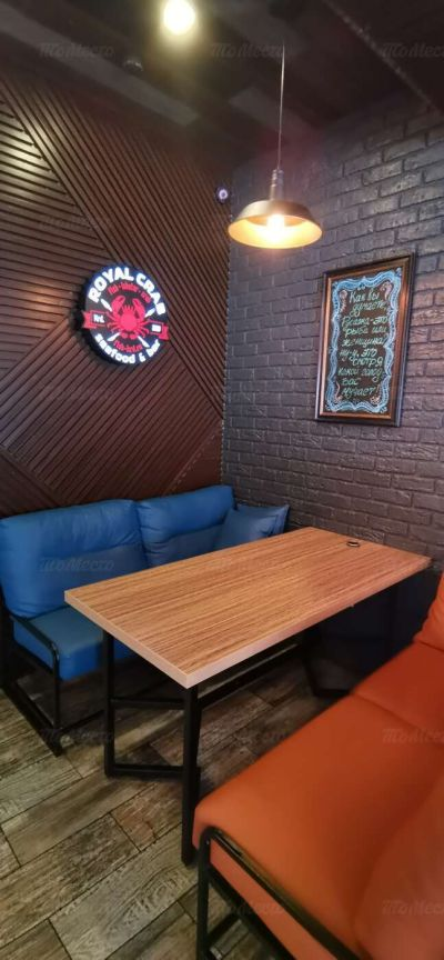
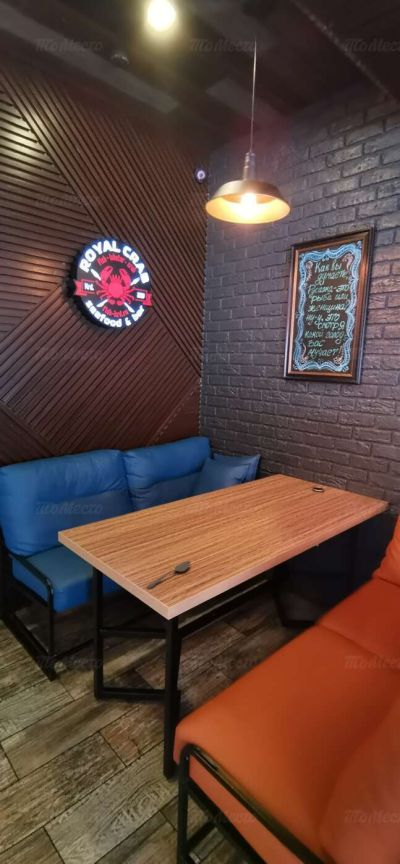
+ spoon [146,560,192,589]
